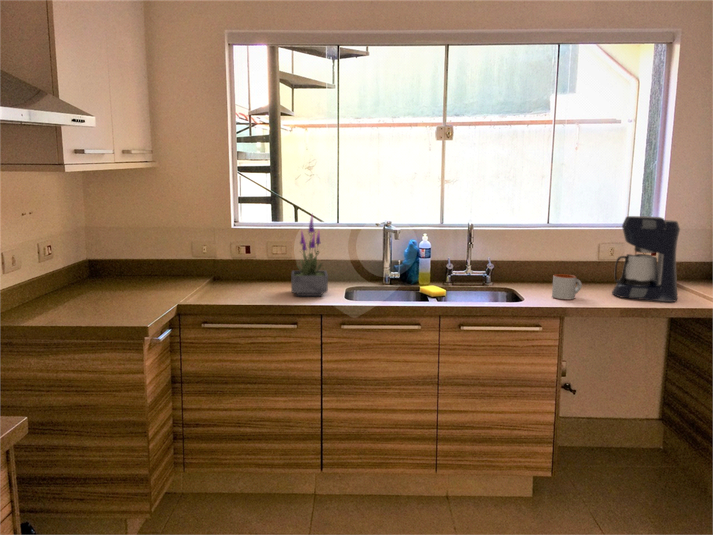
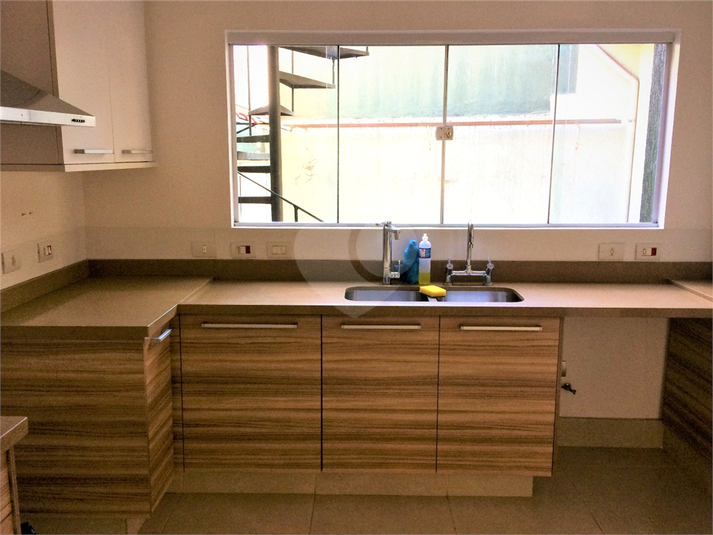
- potted plant [290,213,329,297]
- coffee maker [611,215,681,303]
- mug [551,273,583,301]
